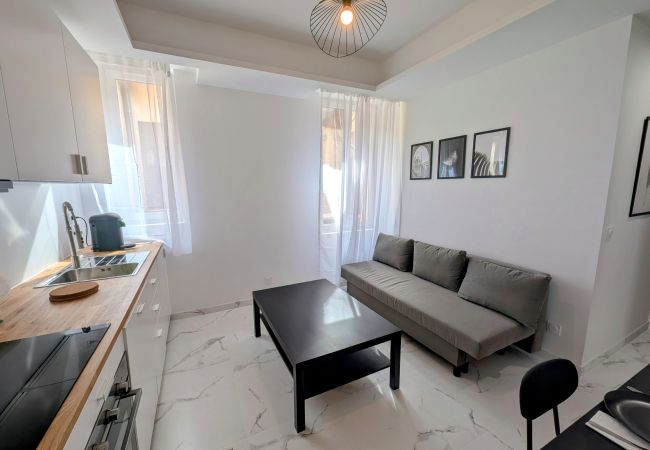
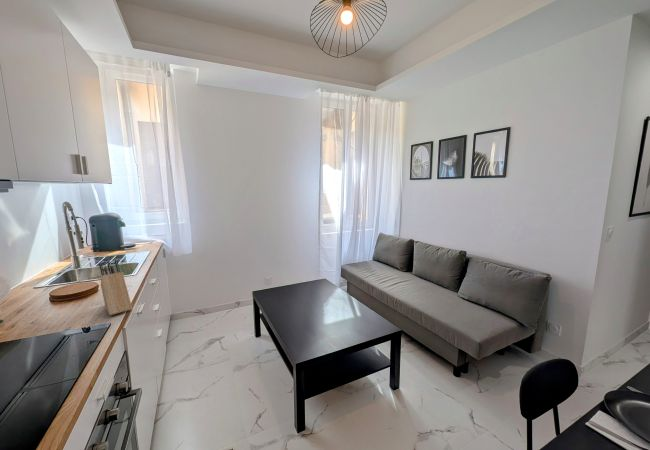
+ knife block [98,259,133,316]
